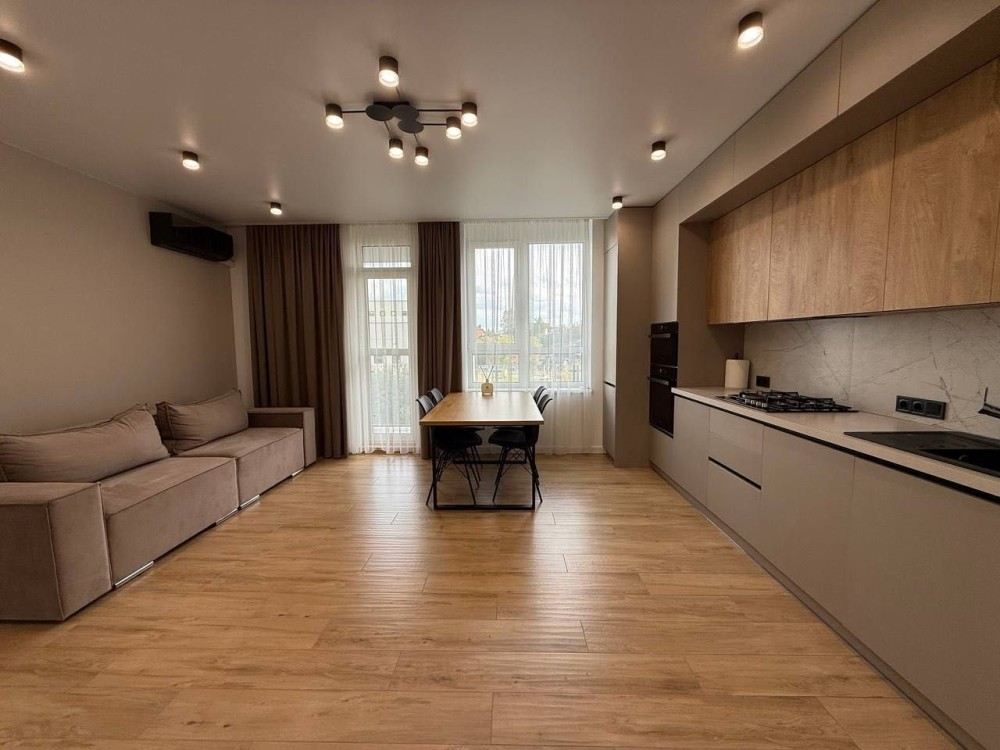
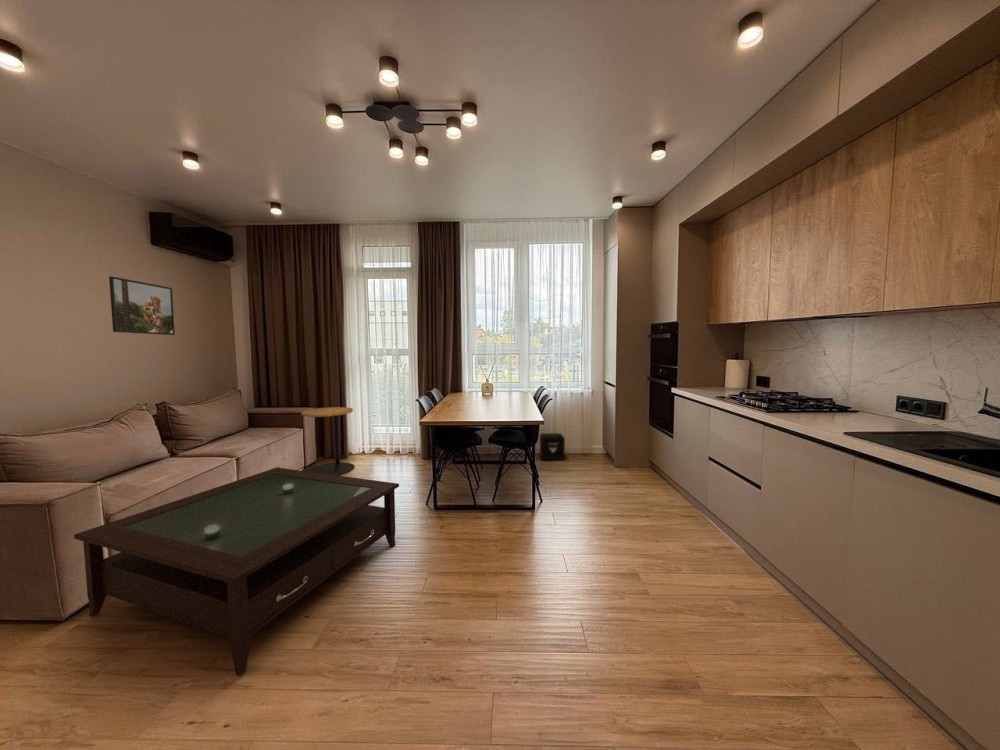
+ side table [300,406,356,476]
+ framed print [108,275,176,336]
+ air purifier [539,432,566,461]
+ coffee table [73,466,400,677]
